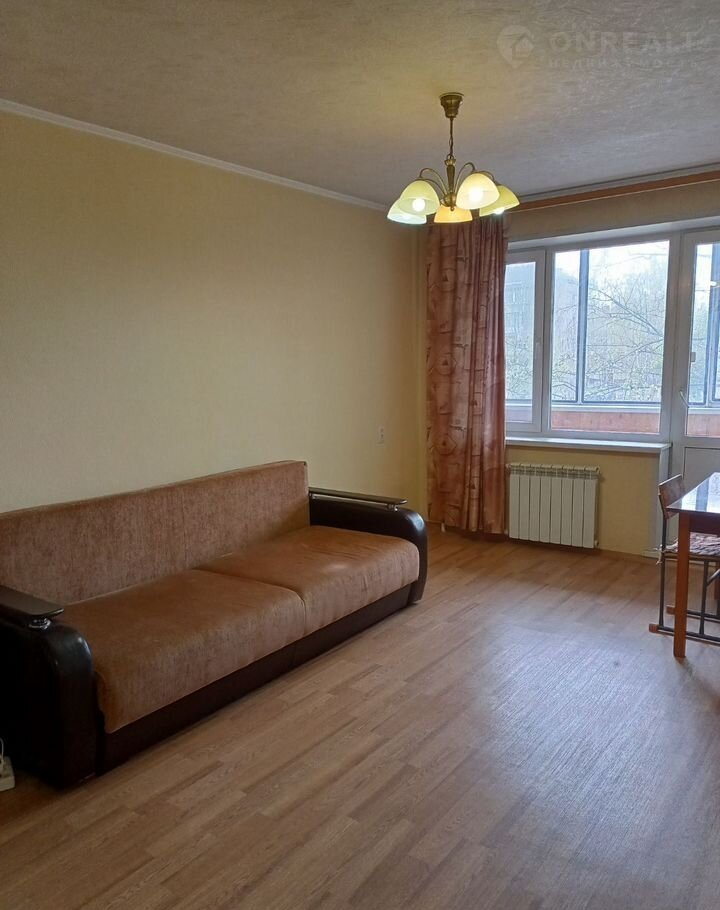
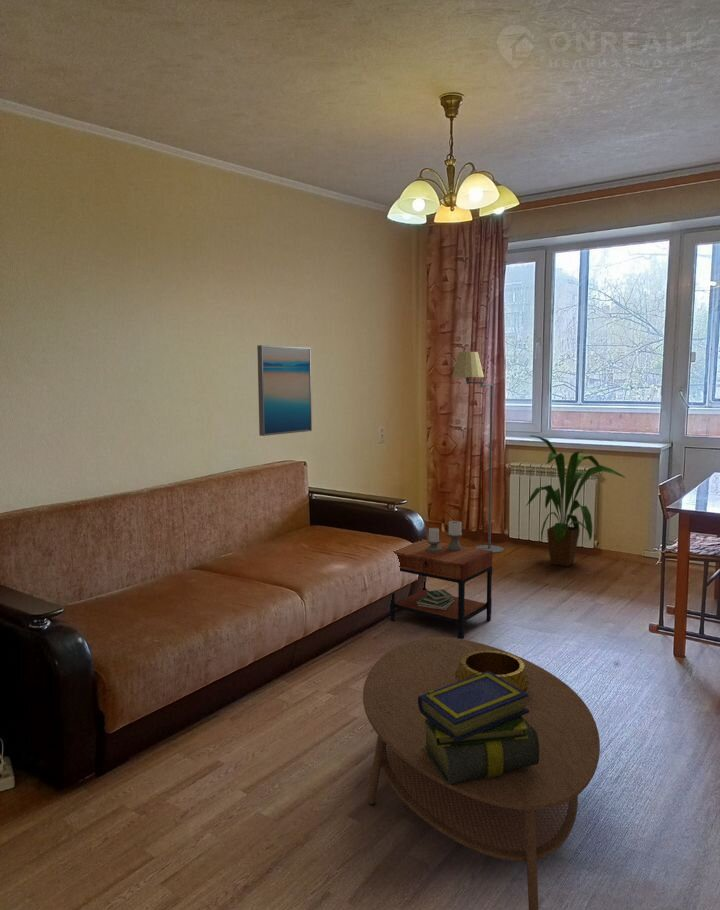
+ stack of books [418,671,539,785]
+ floor lamp [451,351,505,554]
+ house plant [525,434,626,567]
+ side table [389,520,493,639]
+ decorative bowl [455,651,531,692]
+ wall art [256,344,313,437]
+ coffee table [362,636,601,910]
